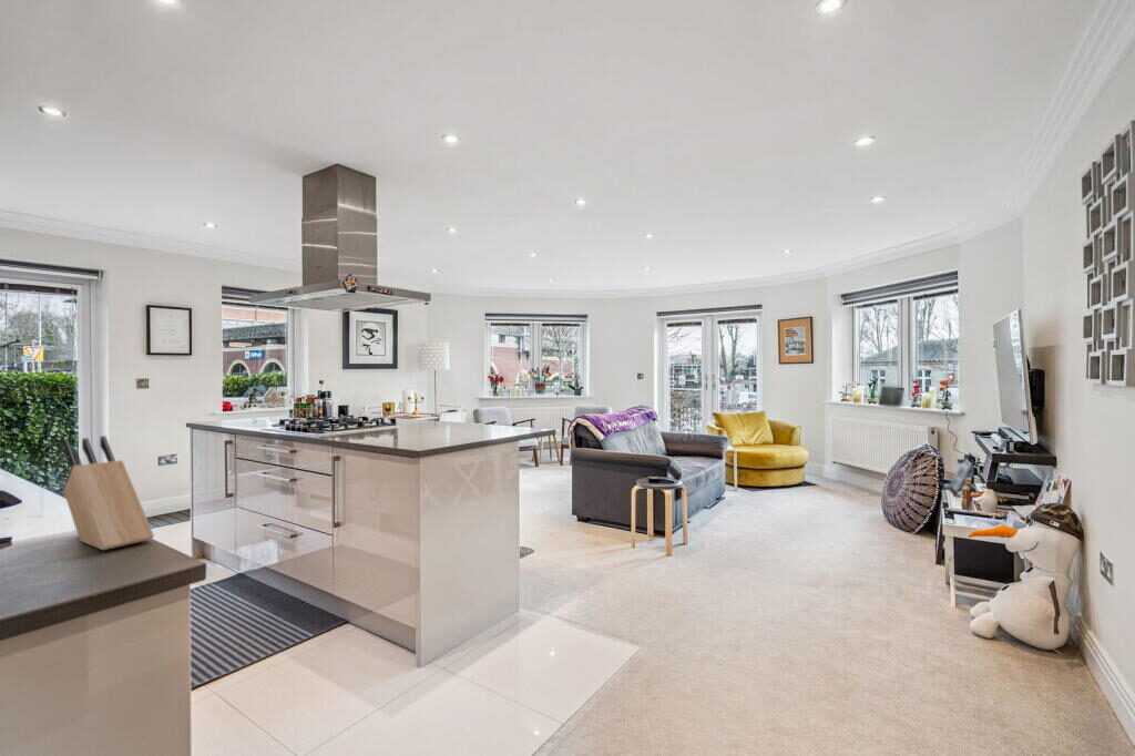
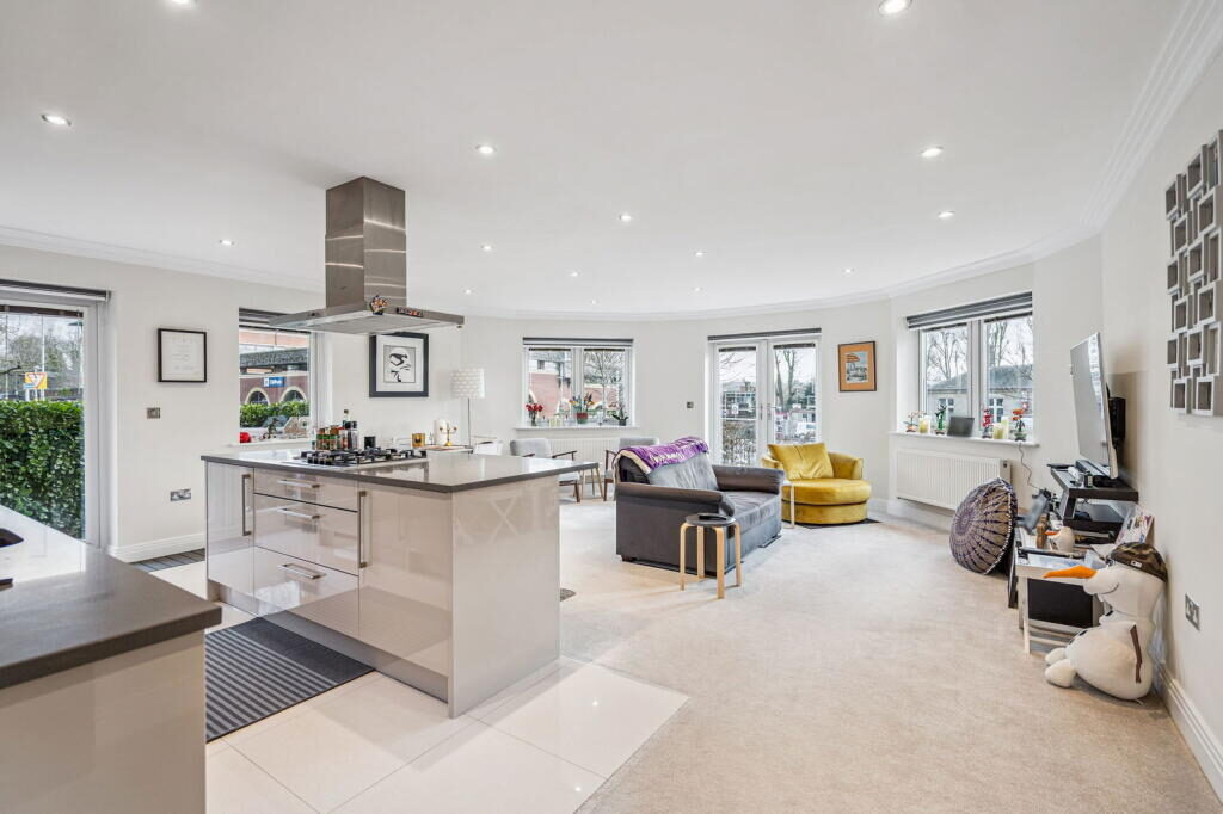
- knife block [62,435,155,551]
